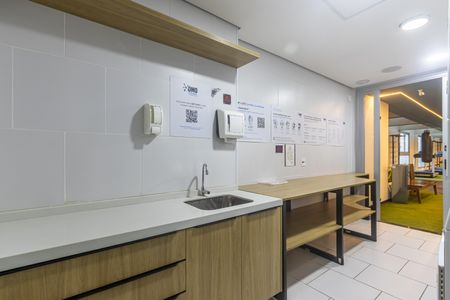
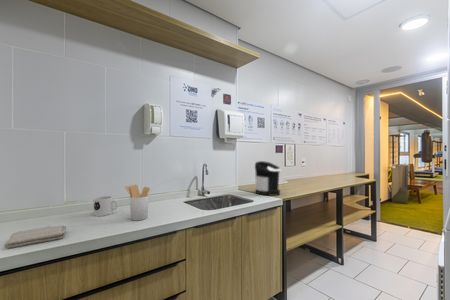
+ mug [92,195,119,217]
+ washcloth [3,224,67,249]
+ utensil holder [124,184,151,222]
+ coffee maker [254,160,282,197]
